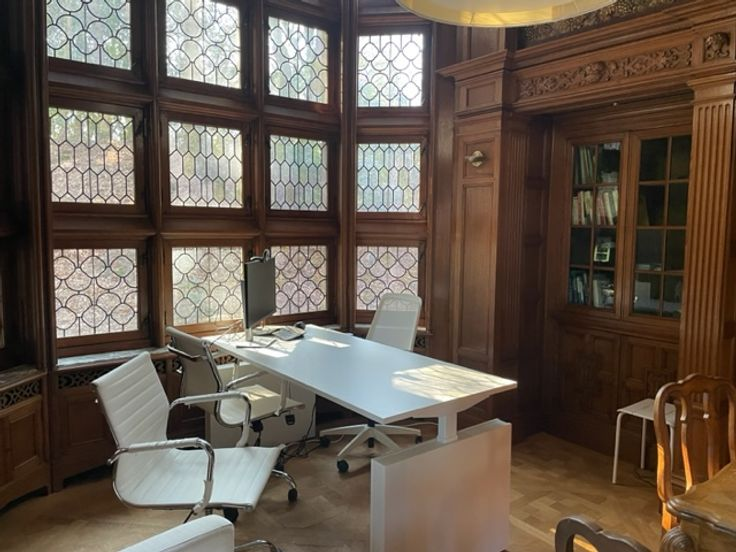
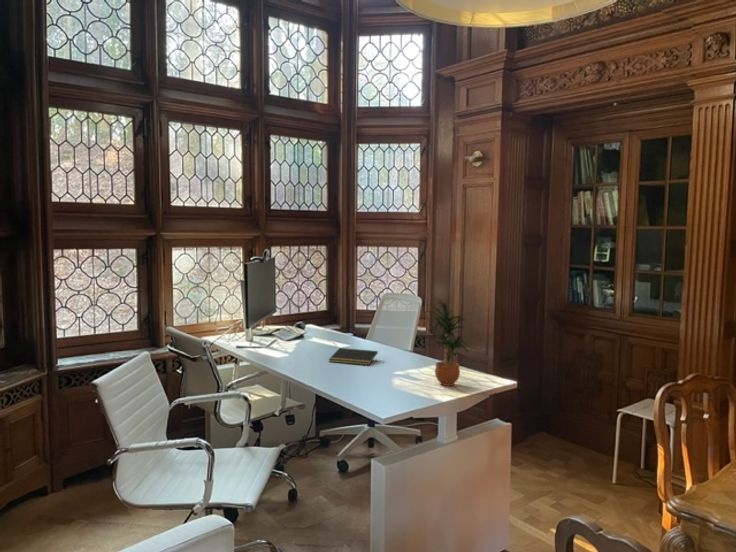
+ potted plant [425,300,469,387]
+ notepad [328,347,379,366]
